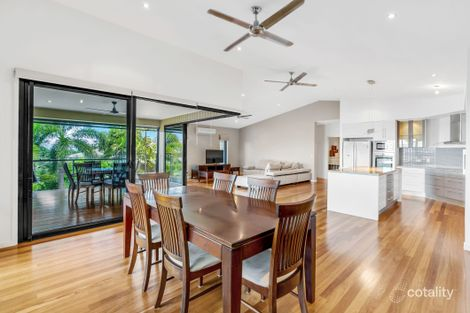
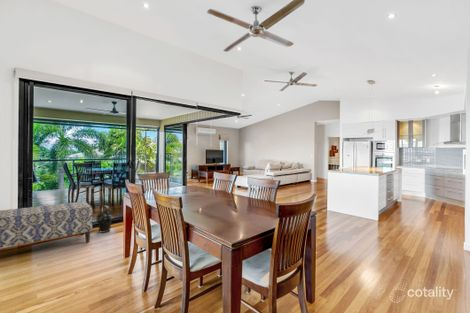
+ bench [0,200,93,249]
+ potted plant [95,207,118,234]
